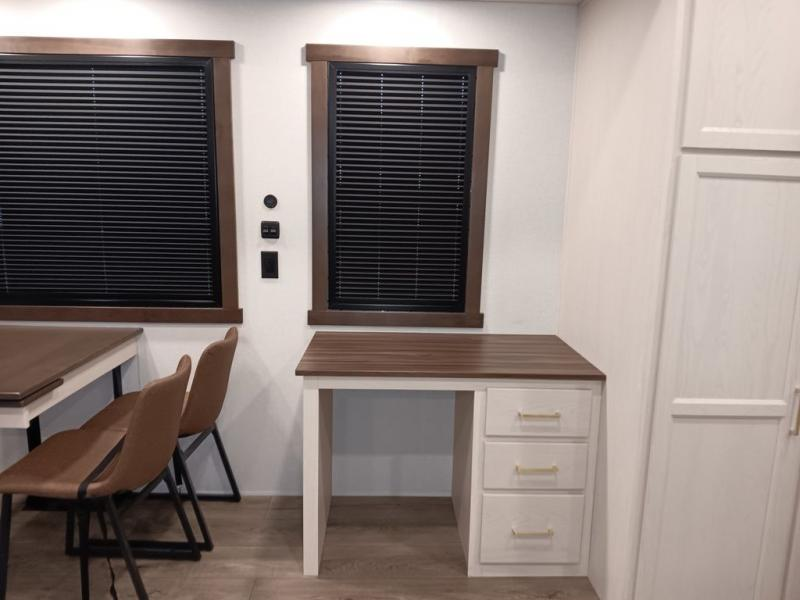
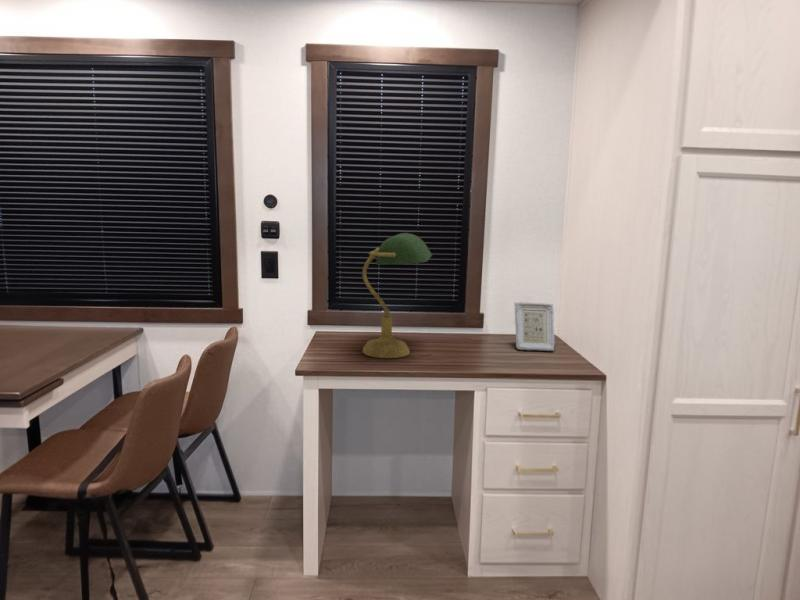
+ picture frame [513,301,555,352]
+ desk lamp [361,232,433,359]
